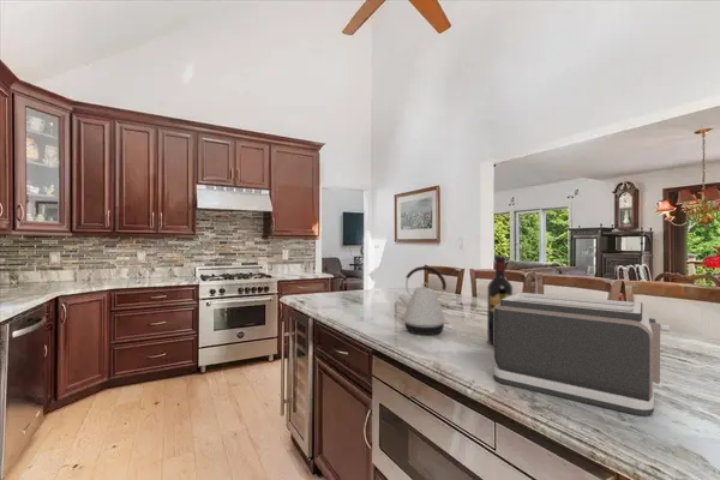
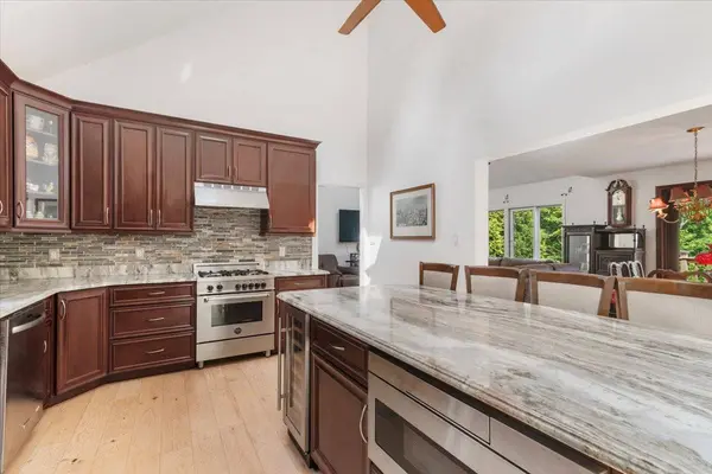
- toaster [493,292,671,416]
- kettle [397,265,450,336]
- wine bottle [486,254,514,347]
